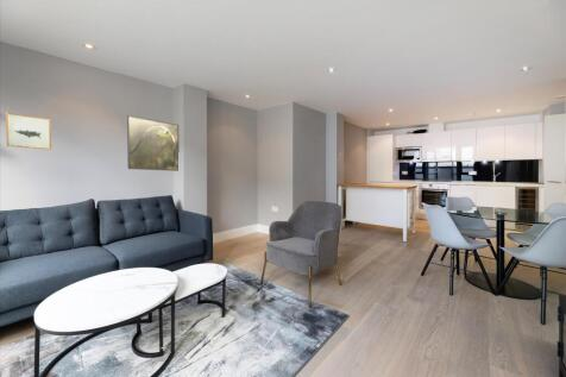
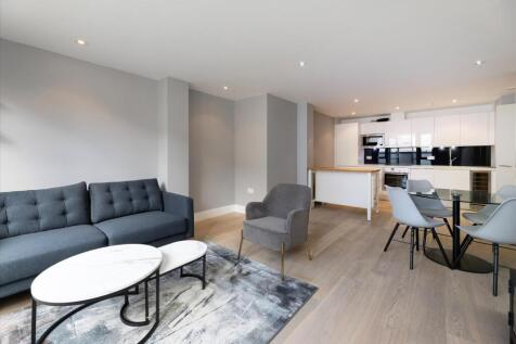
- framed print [126,114,180,172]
- wall art [5,112,52,151]
